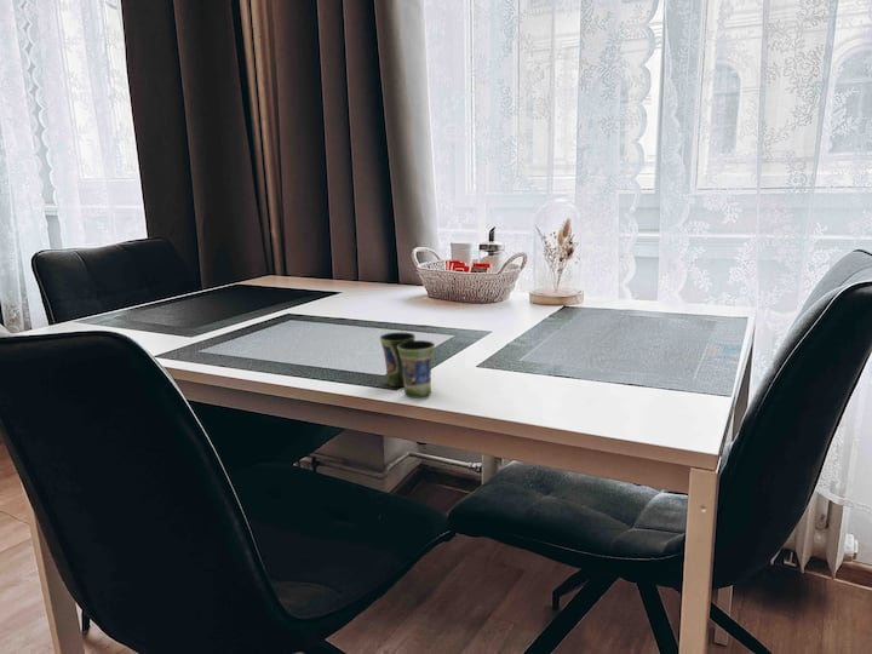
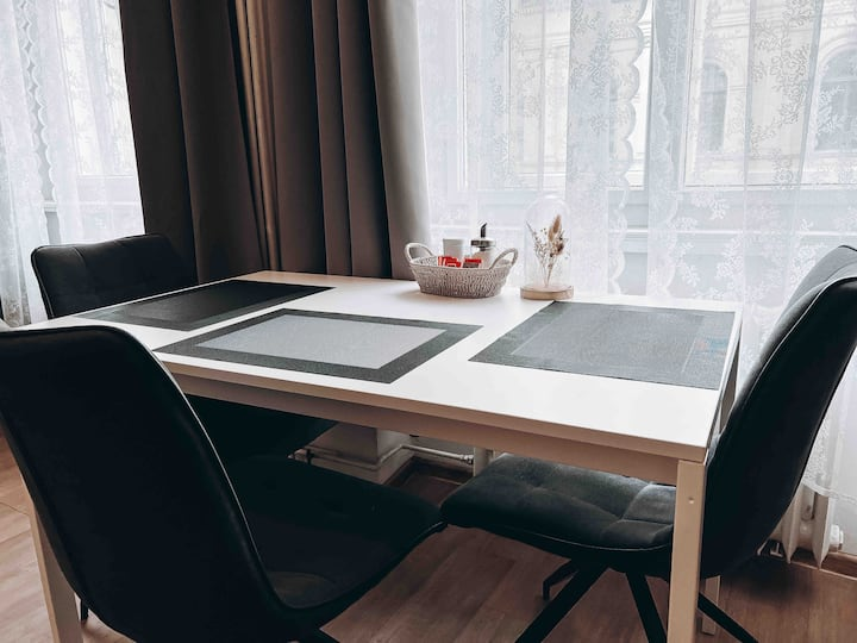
- cup [379,331,436,400]
